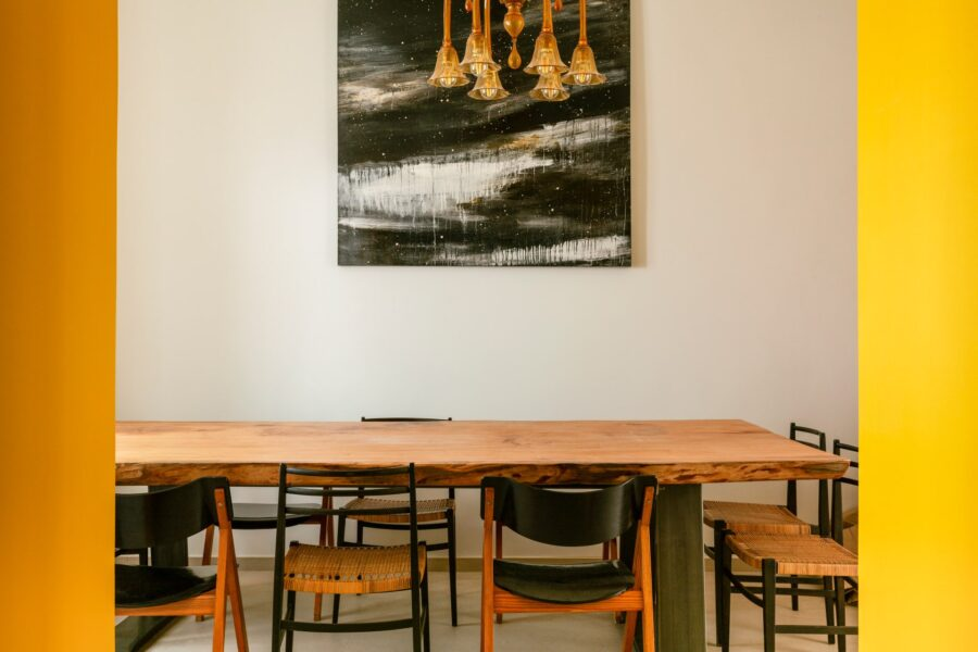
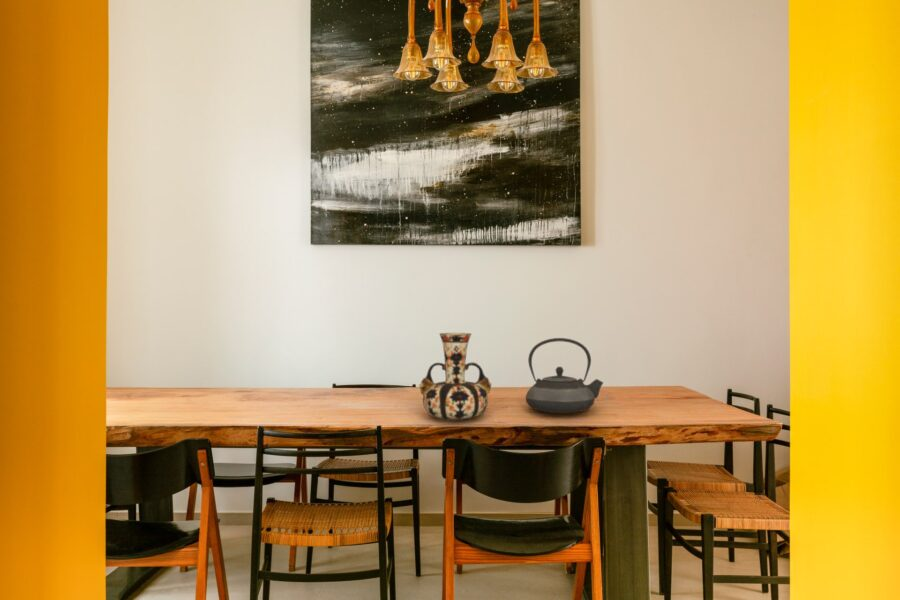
+ teapot [525,337,604,414]
+ vase [418,332,492,422]
